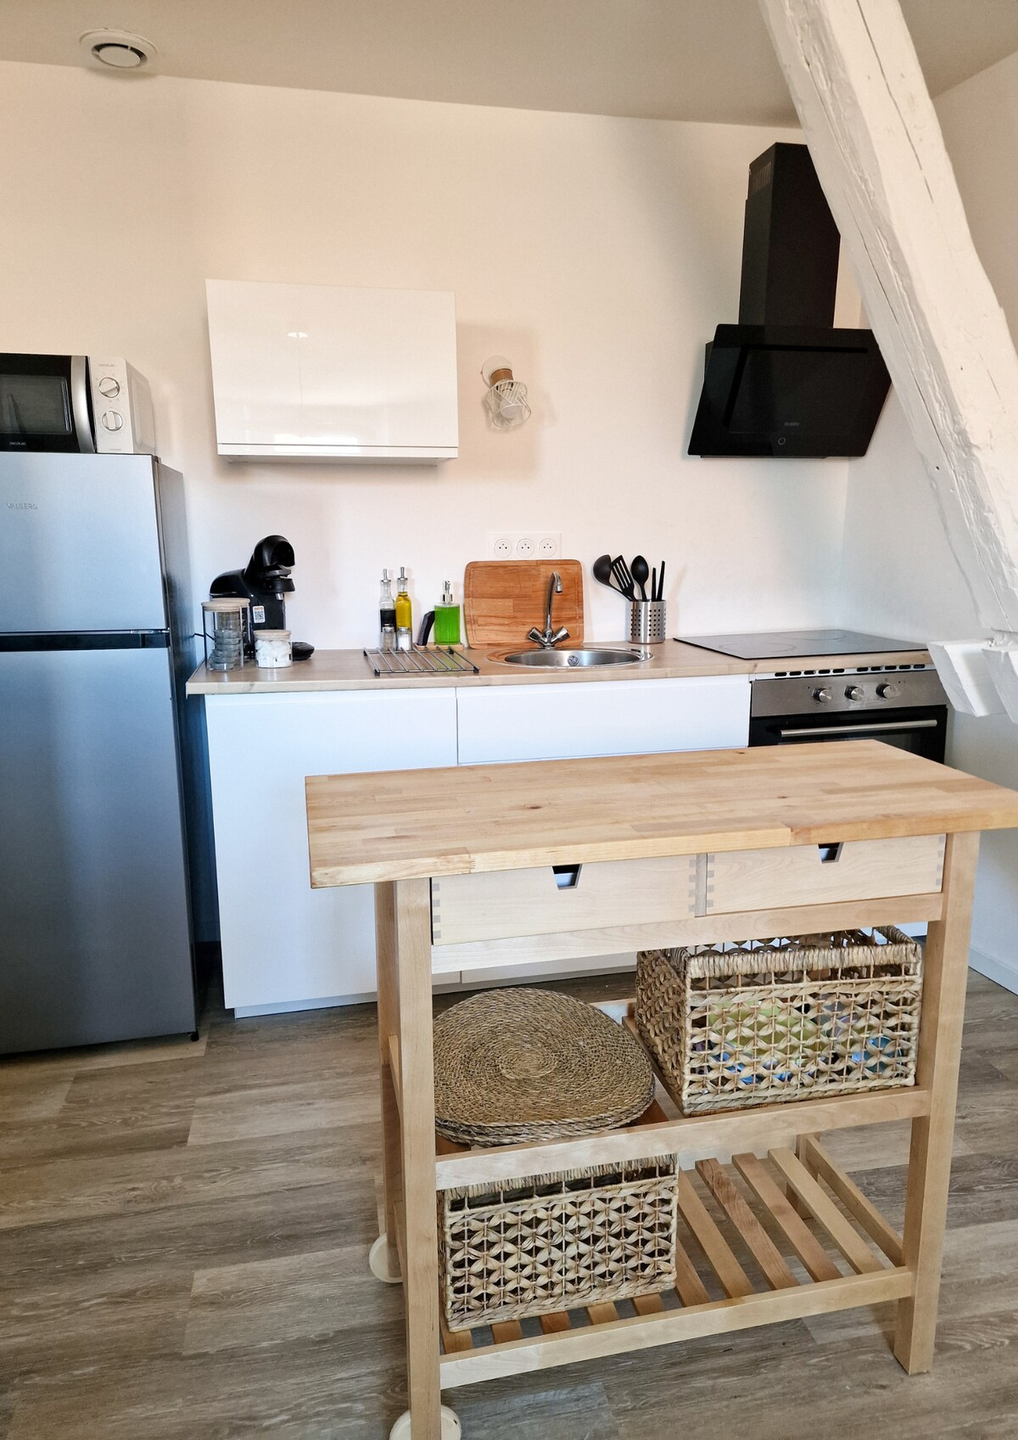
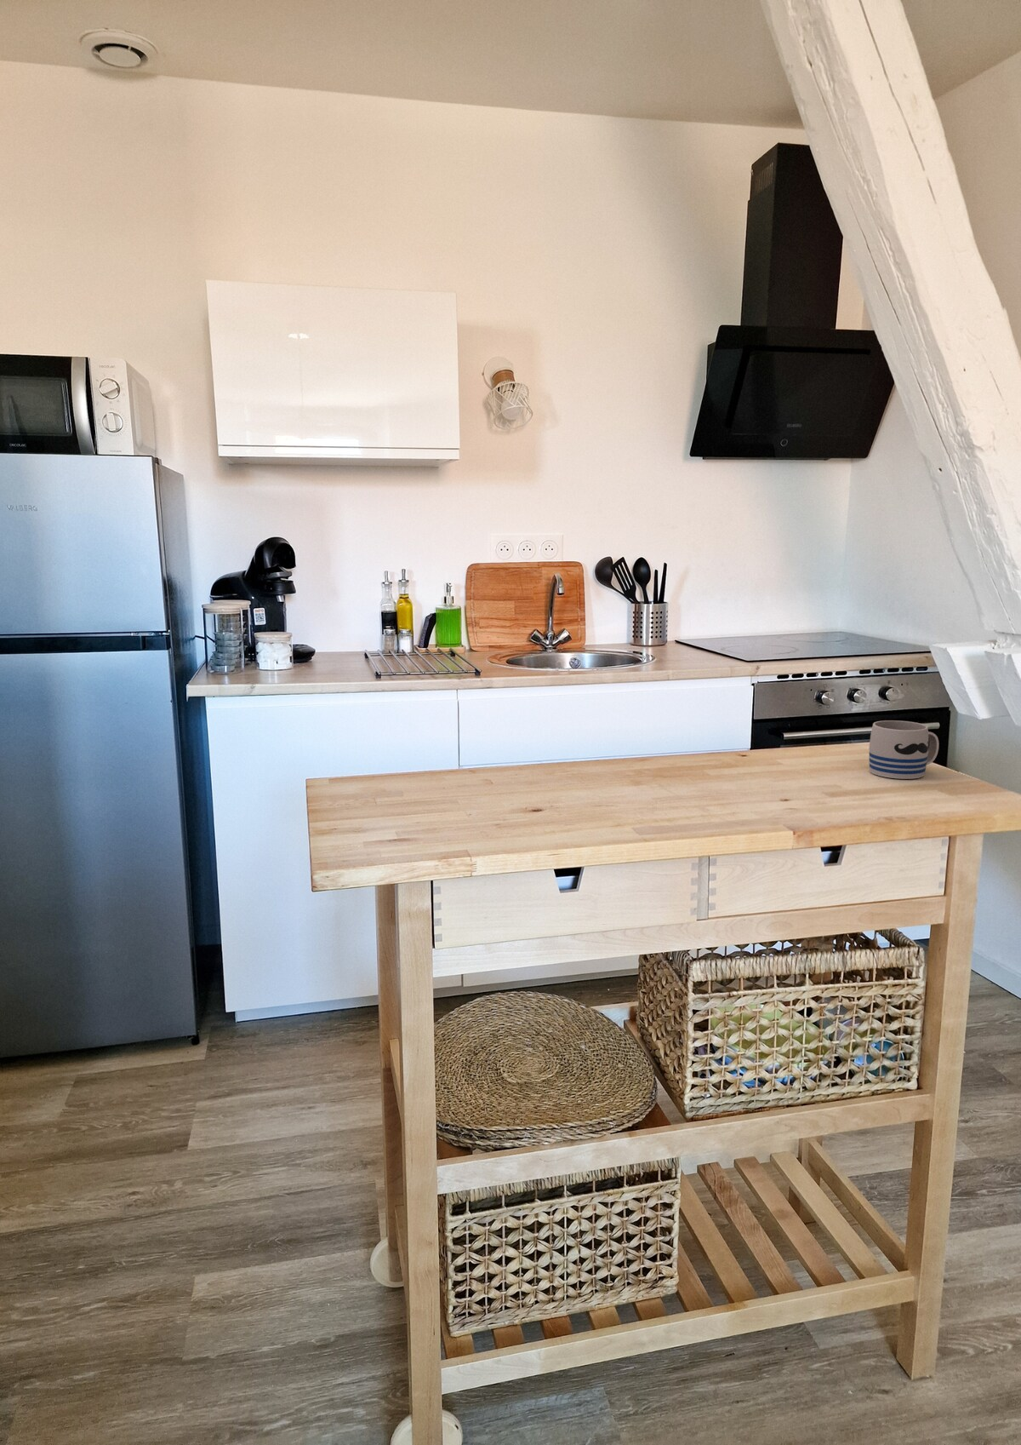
+ mug [867,720,939,779]
